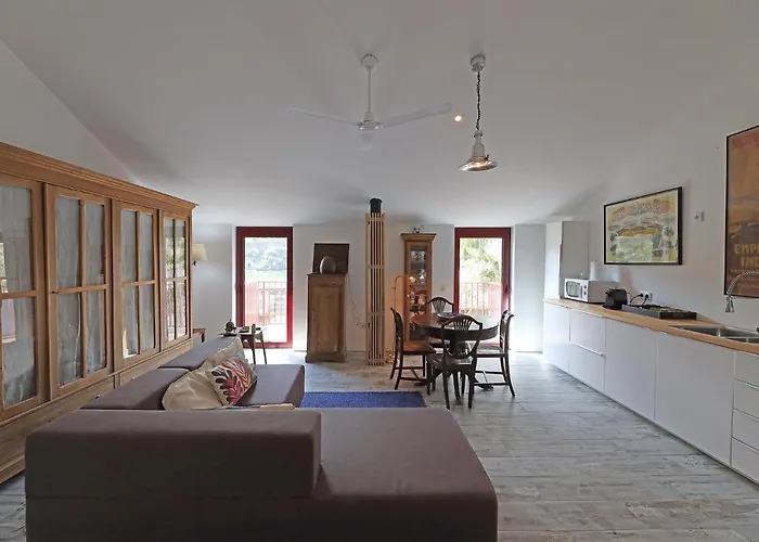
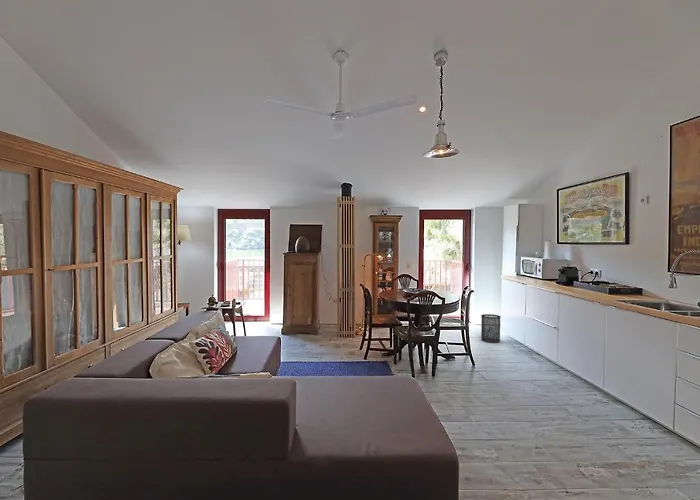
+ trash can [480,313,502,344]
